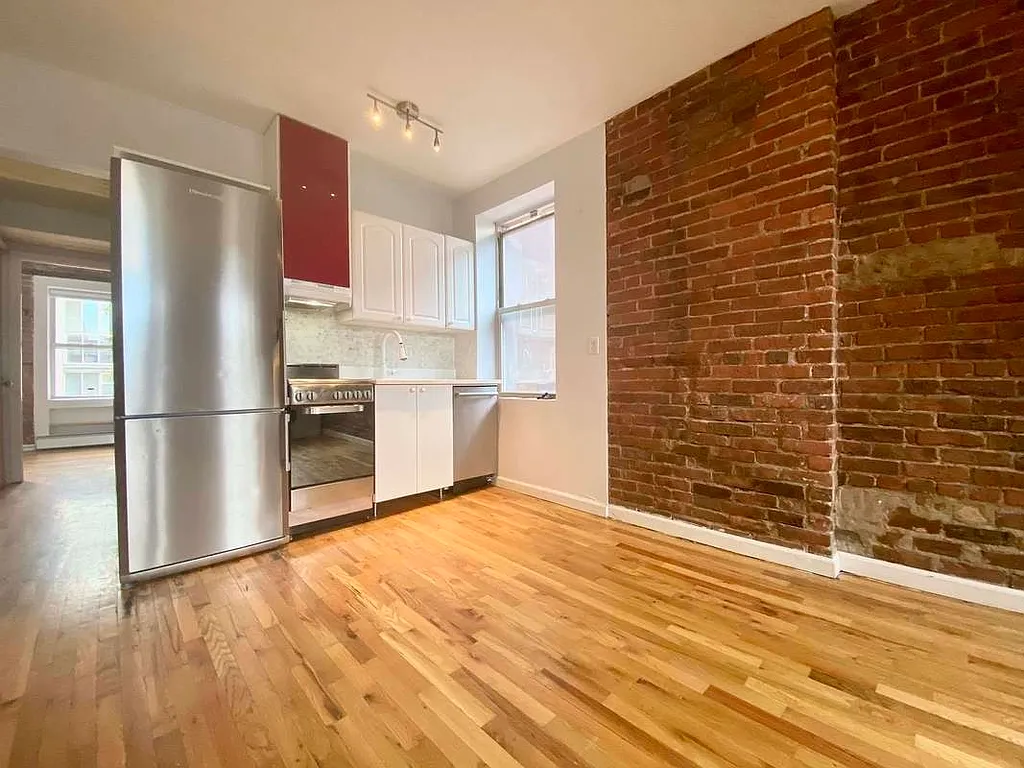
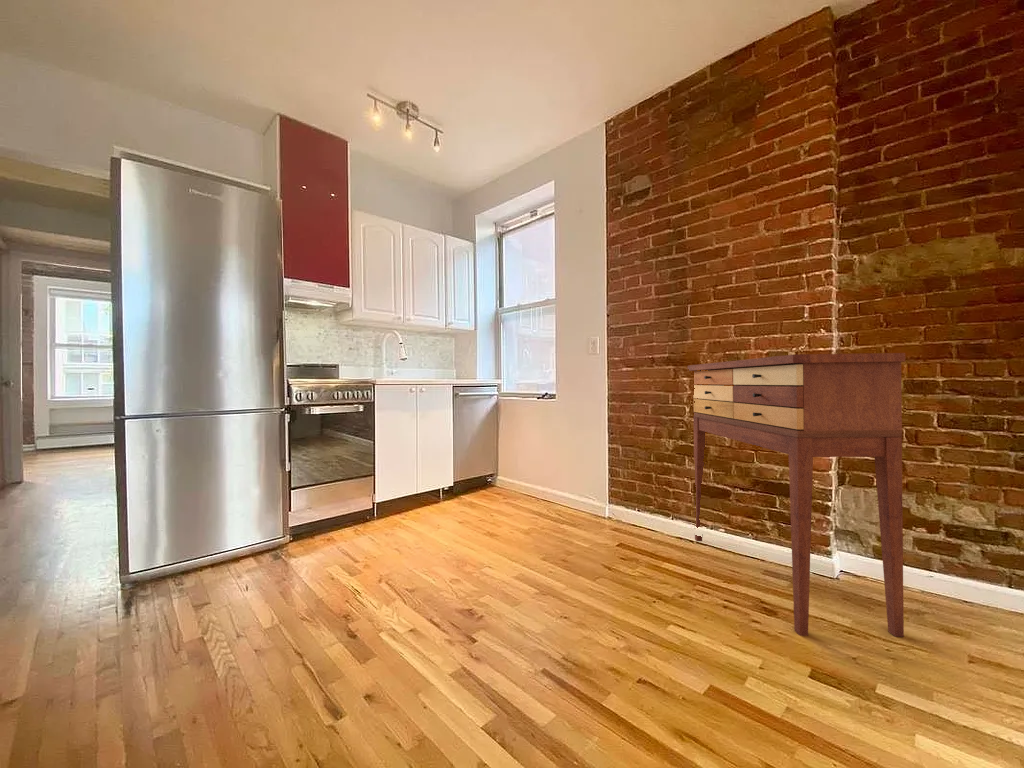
+ console table [687,352,906,638]
